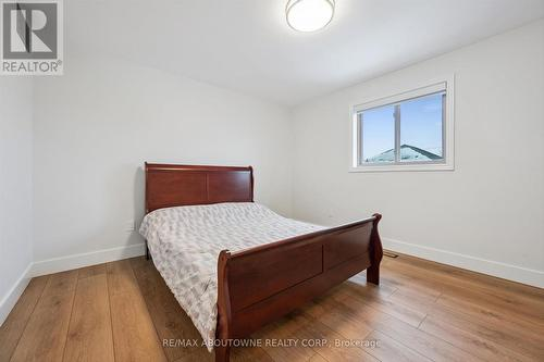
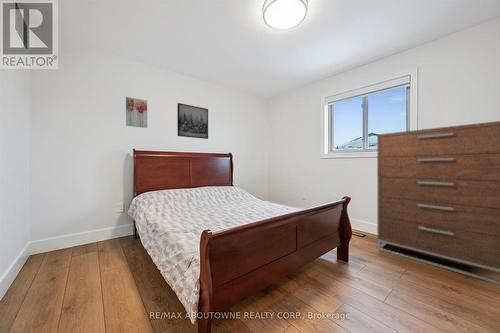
+ dresser [376,120,500,285]
+ wall art [125,96,148,129]
+ wall art [176,102,209,140]
